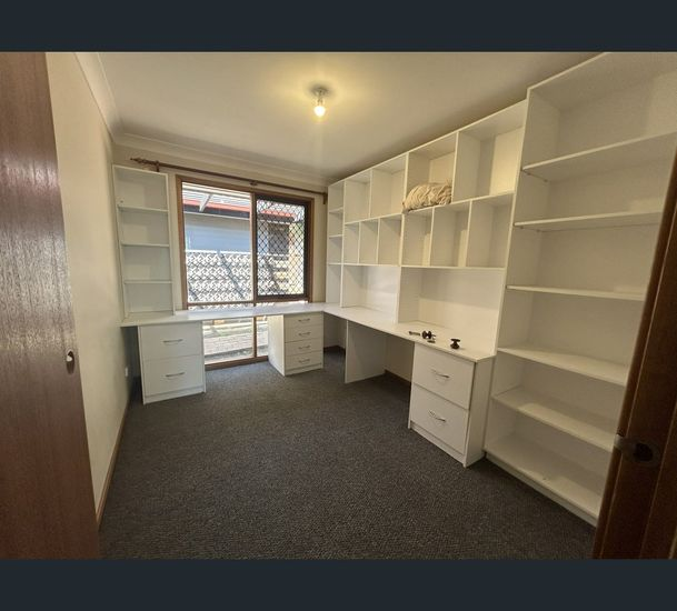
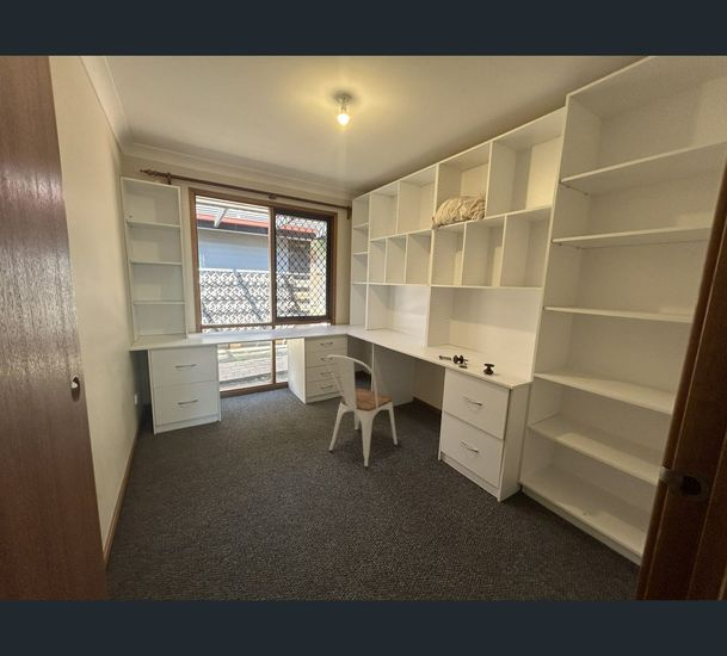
+ chair [325,354,399,469]
